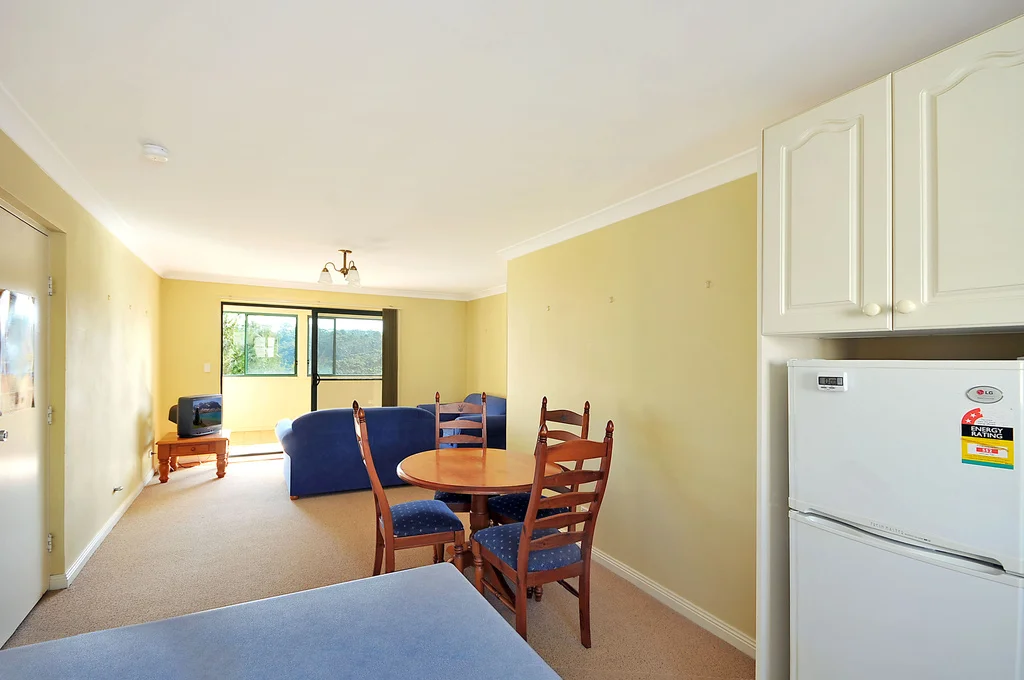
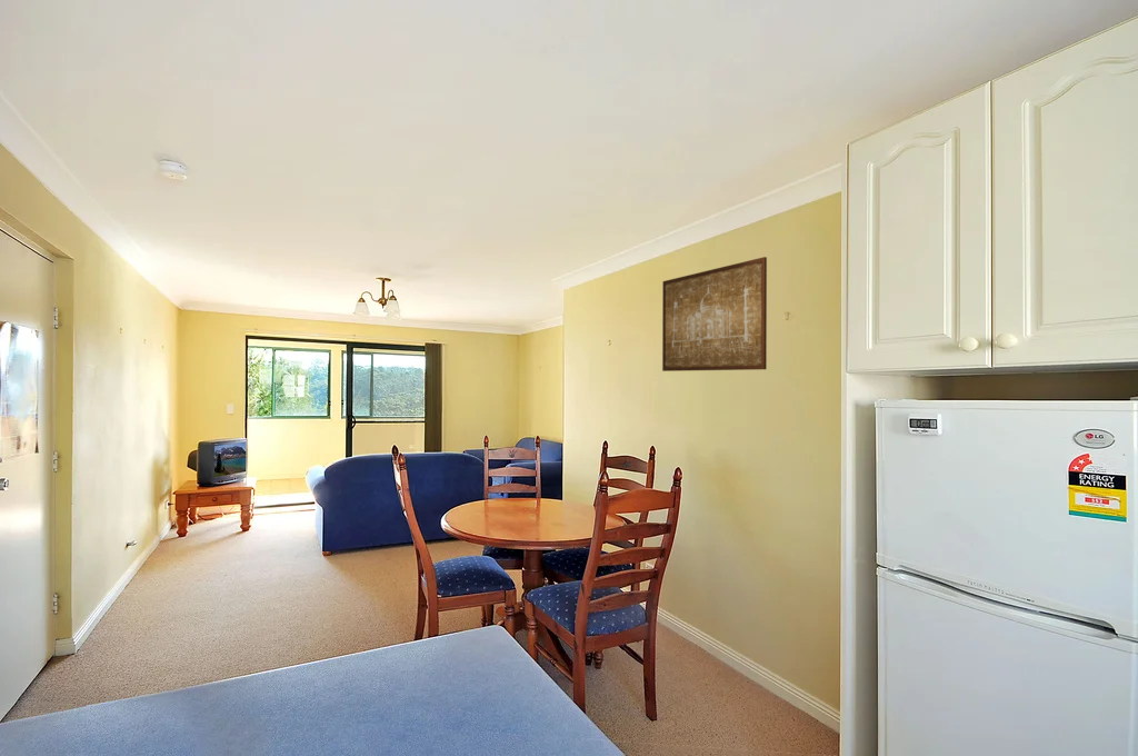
+ wall art [661,256,768,372]
